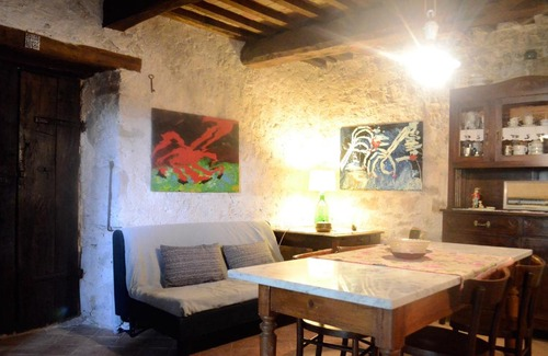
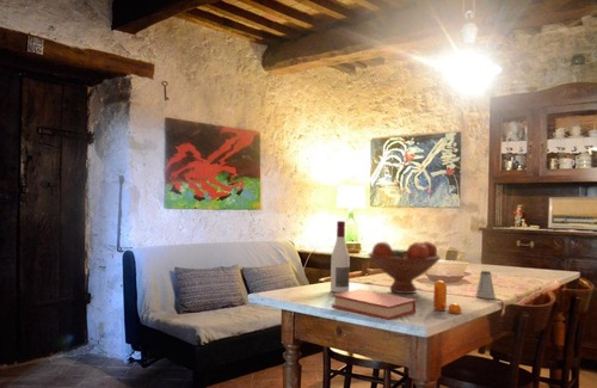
+ book [331,288,417,321]
+ saltshaker [474,270,497,300]
+ pepper shaker [432,279,462,315]
+ fruit bowl [367,240,442,295]
+ alcohol [330,220,351,294]
